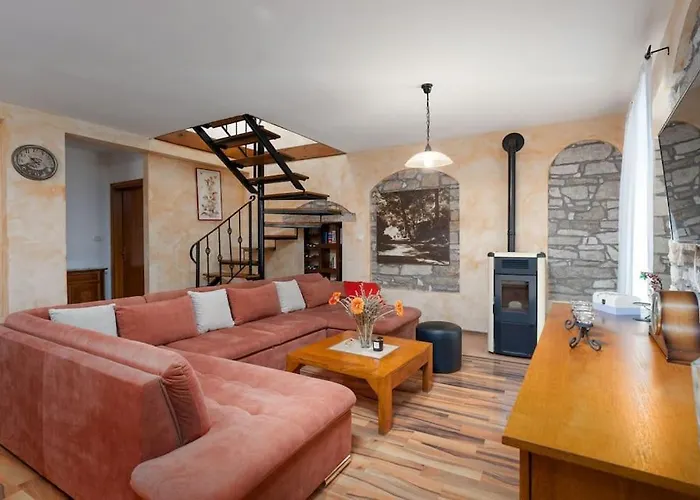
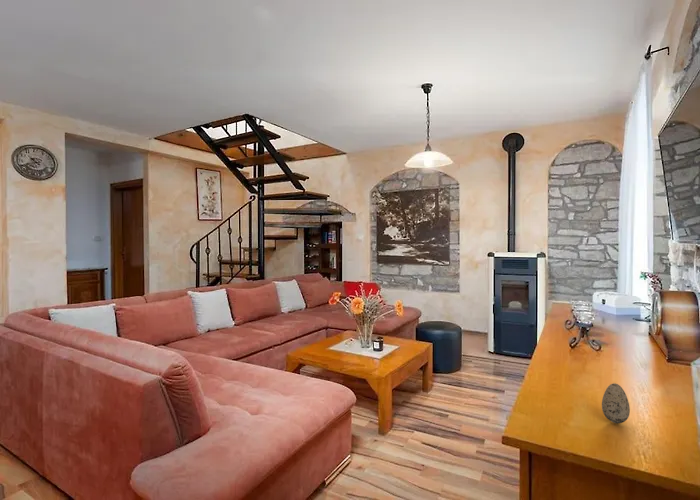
+ decorative egg [601,382,631,424]
